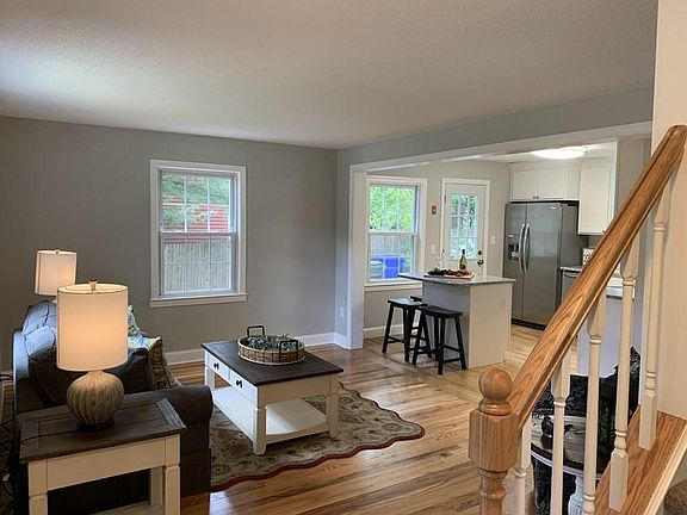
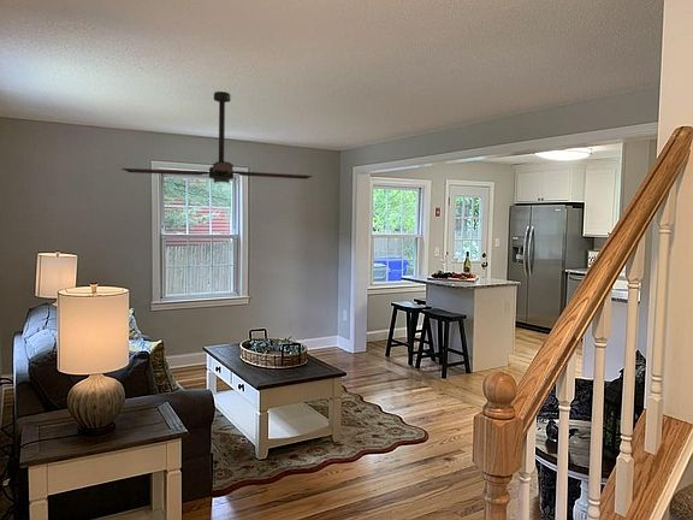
+ ceiling fan [120,90,314,184]
